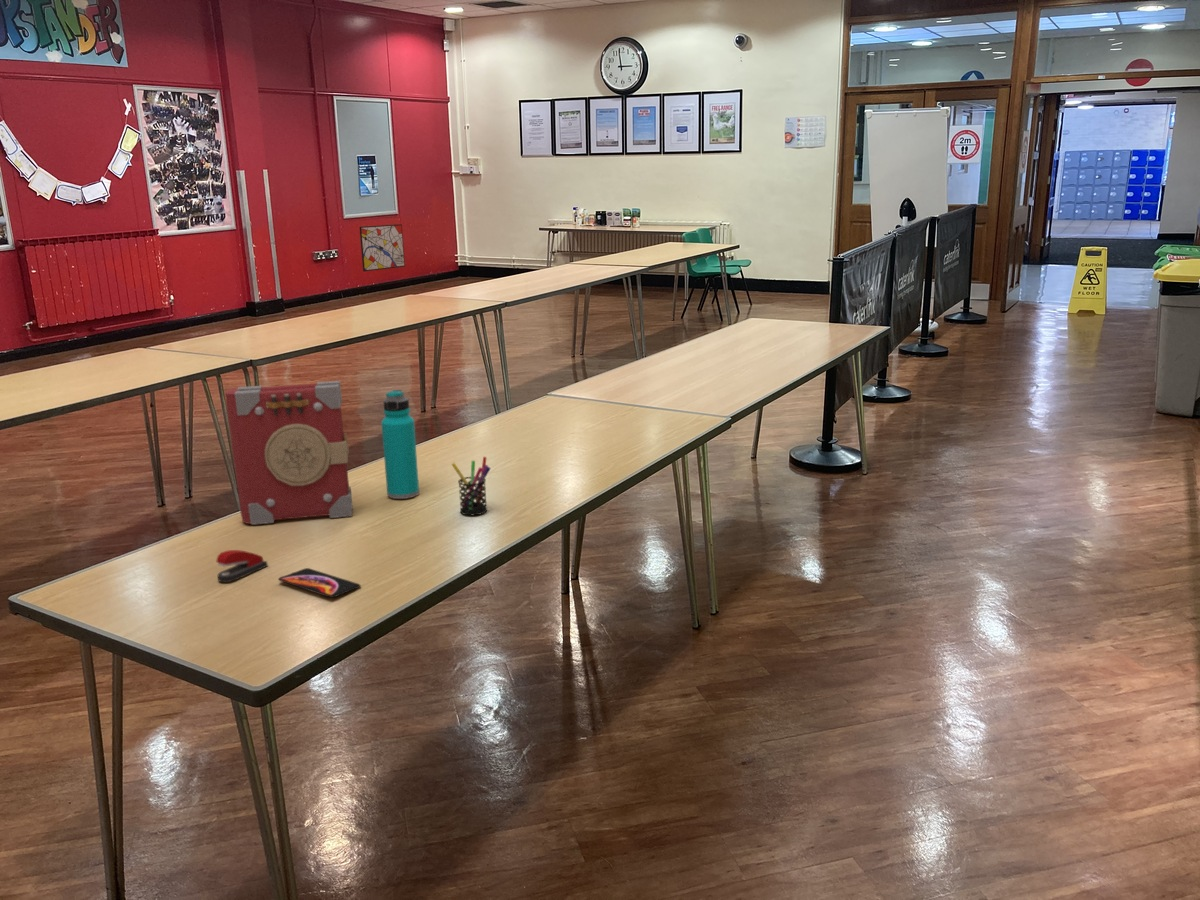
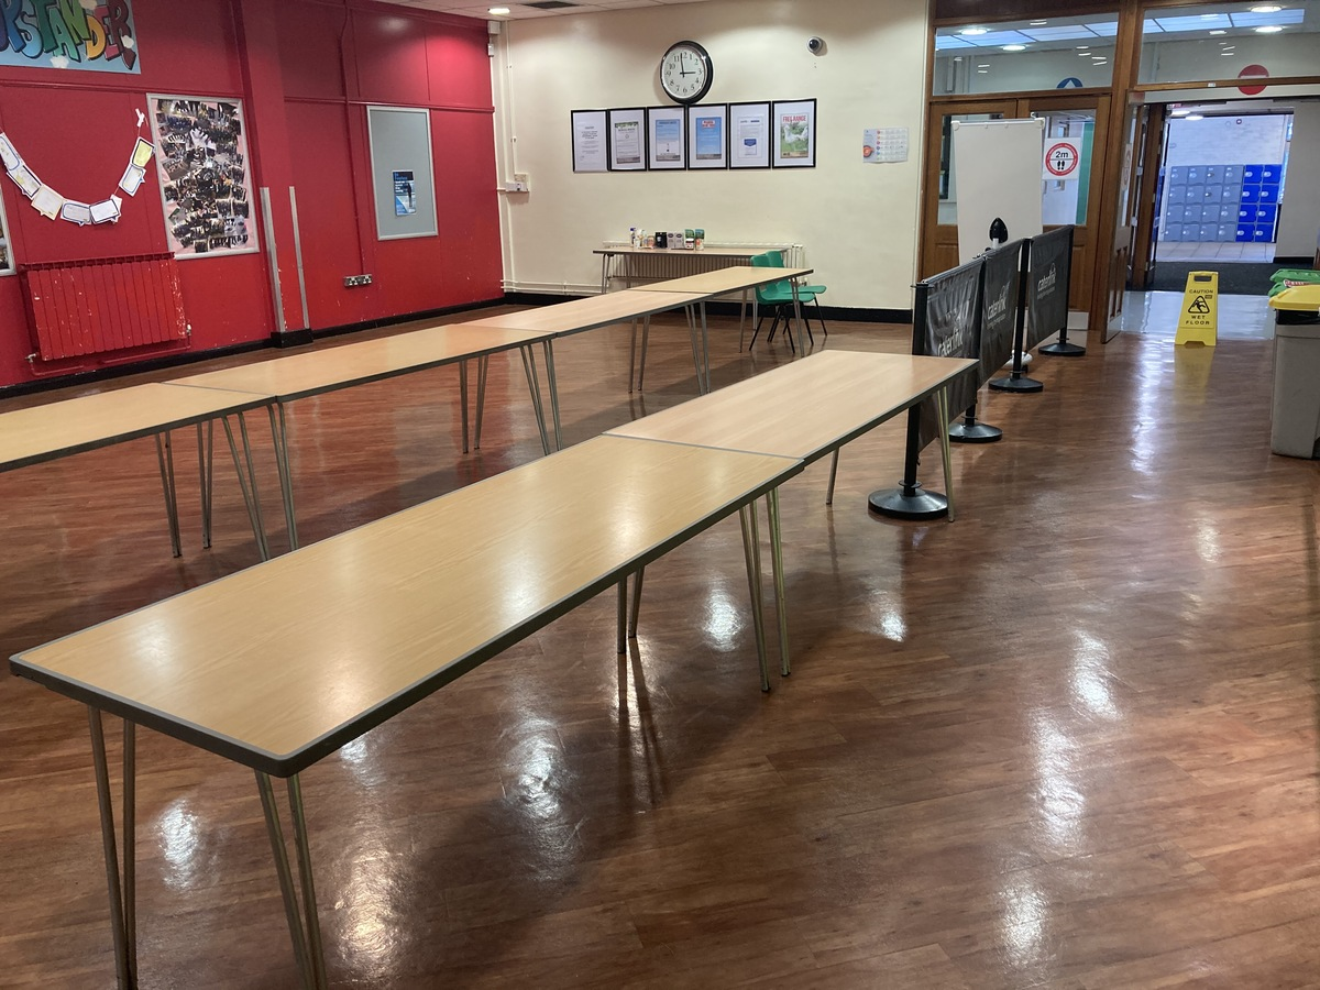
- stapler [215,549,269,583]
- water bottle [380,389,420,500]
- smartphone [277,567,361,599]
- pen holder [451,456,491,516]
- book [224,380,354,526]
- wall art [359,223,406,272]
